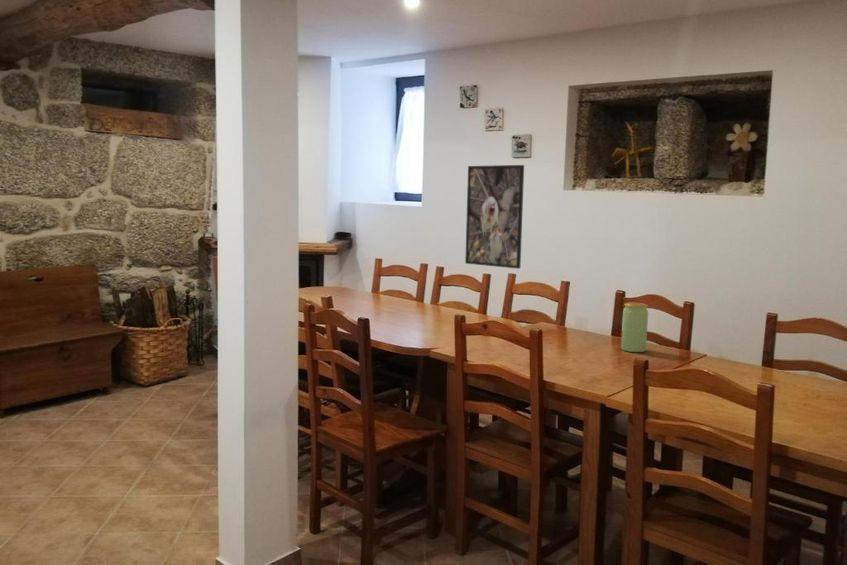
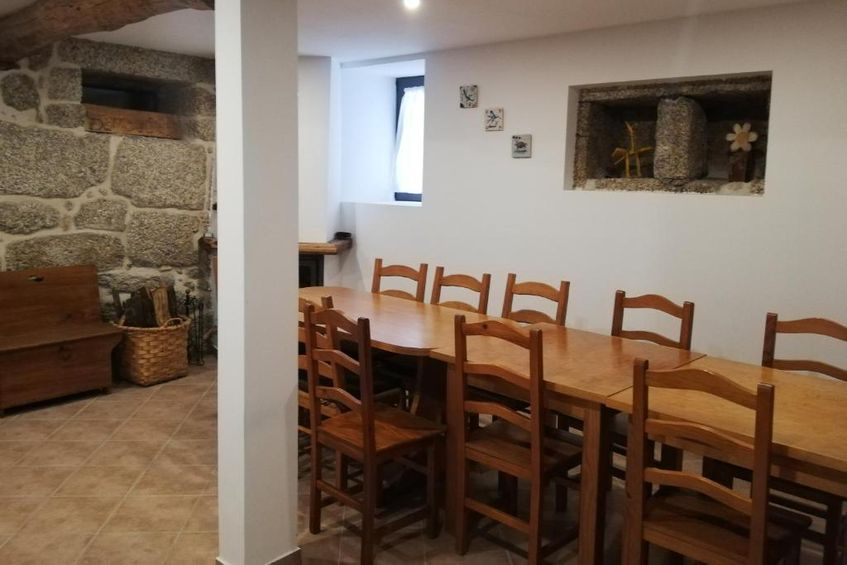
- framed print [464,164,525,270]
- jar [620,301,649,353]
